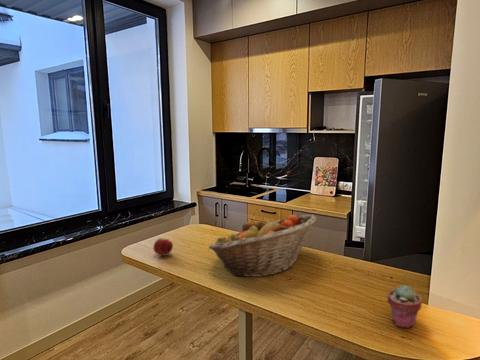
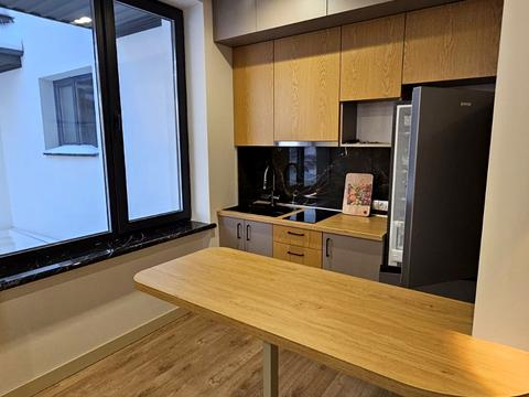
- fruit [152,237,174,256]
- fruit basket [208,214,317,278]
- potted succulent [386,284,423,329]
